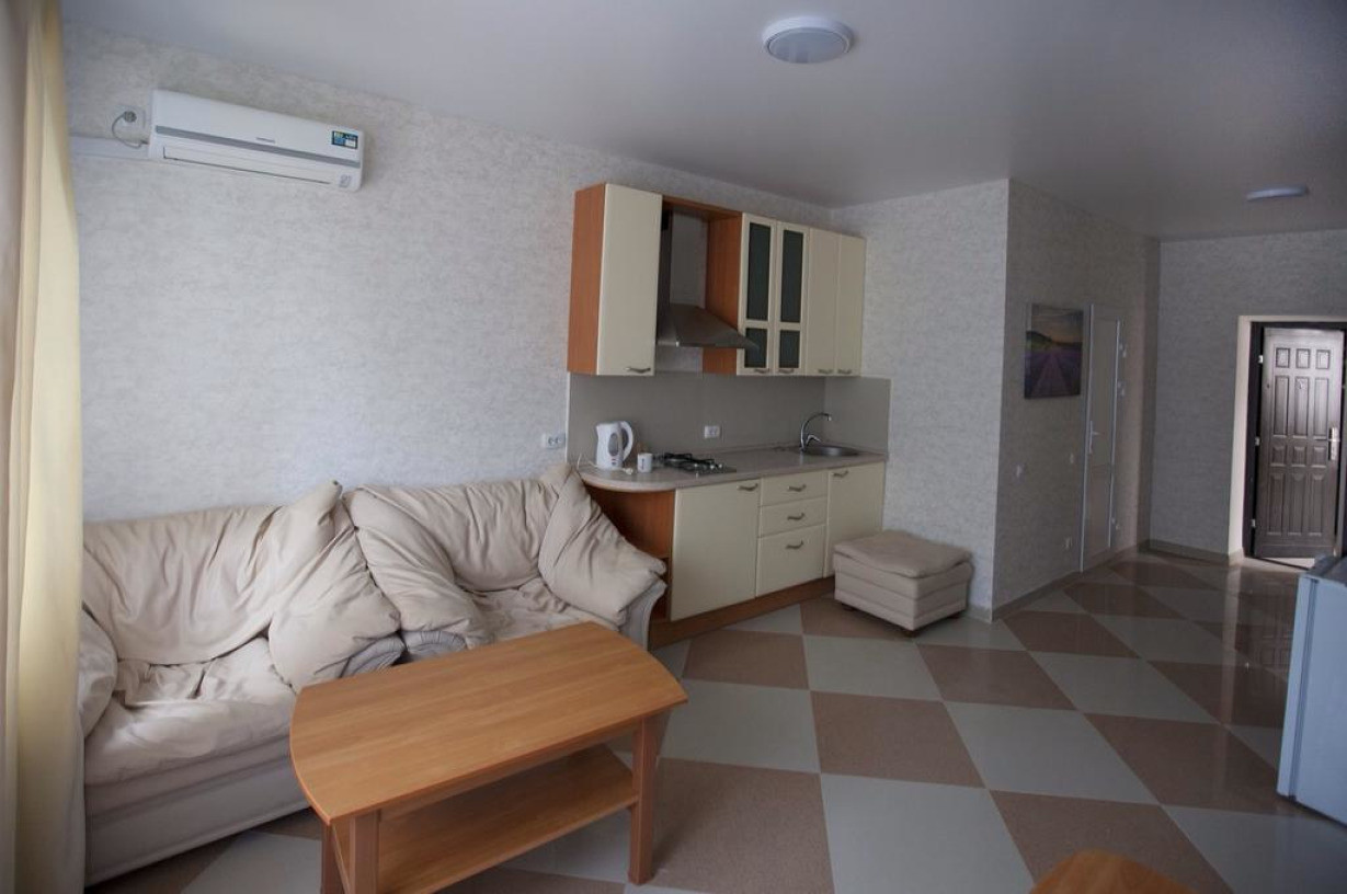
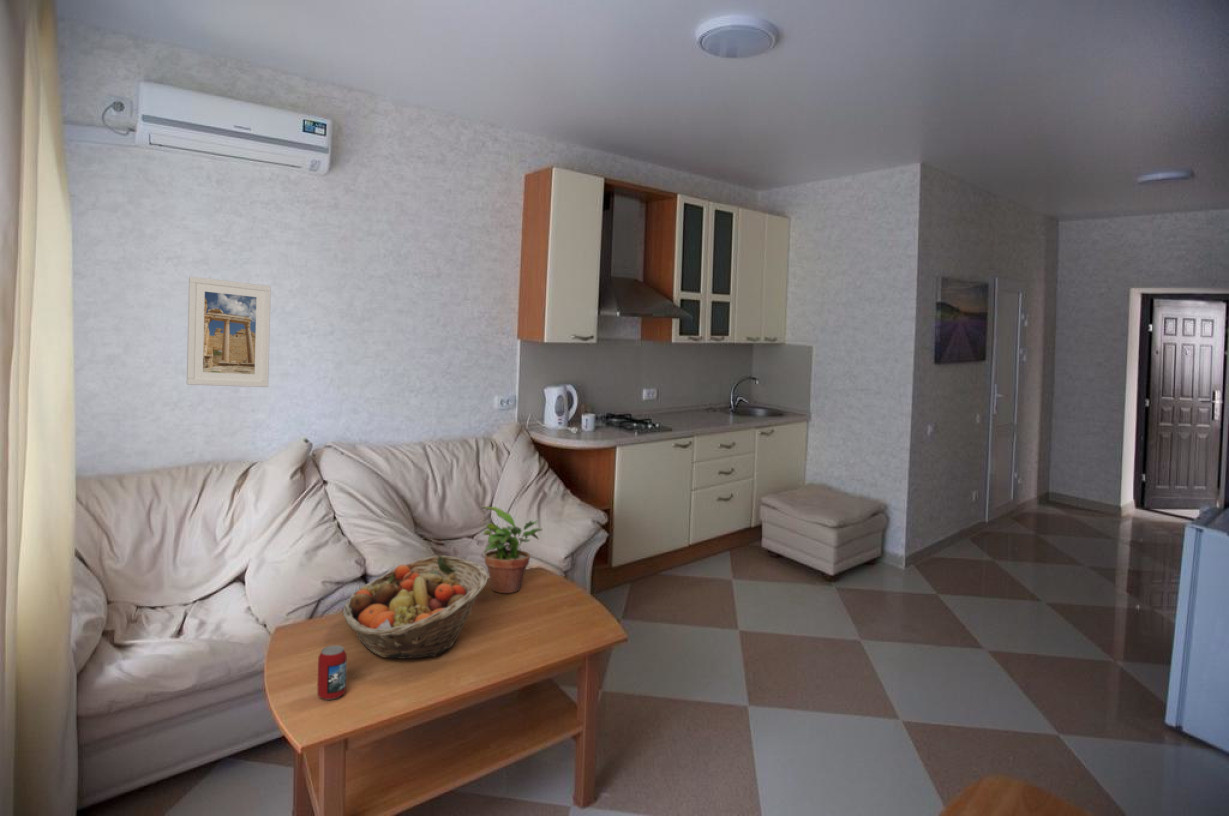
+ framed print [186,275,272,388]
+ potted plant [479,506,543,594]
+ beverage can [316,645,348,701]
+ fruit basket [342,554,489,660]
